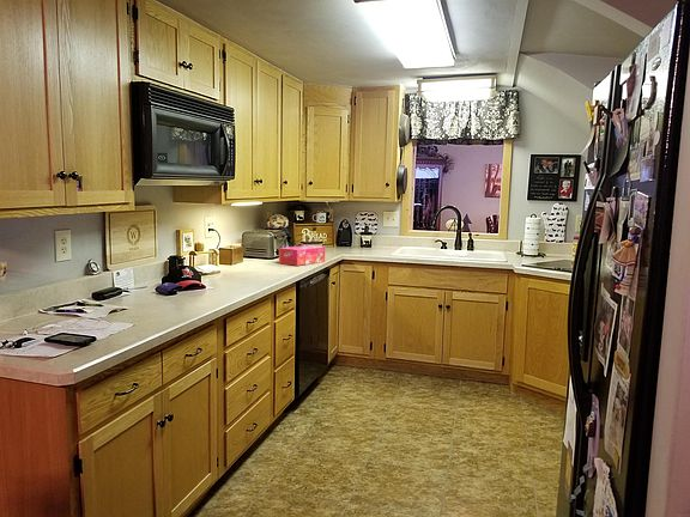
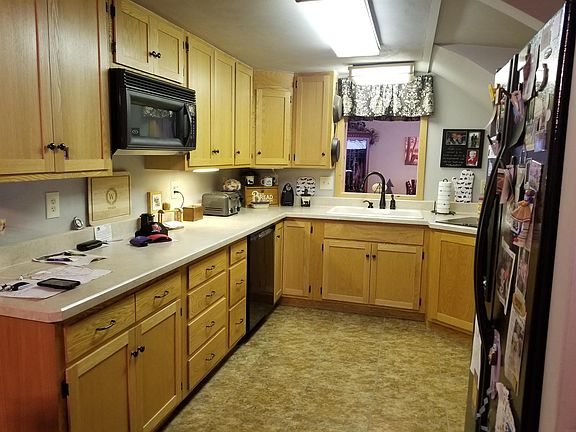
- tissue box [278,244,326,267]
